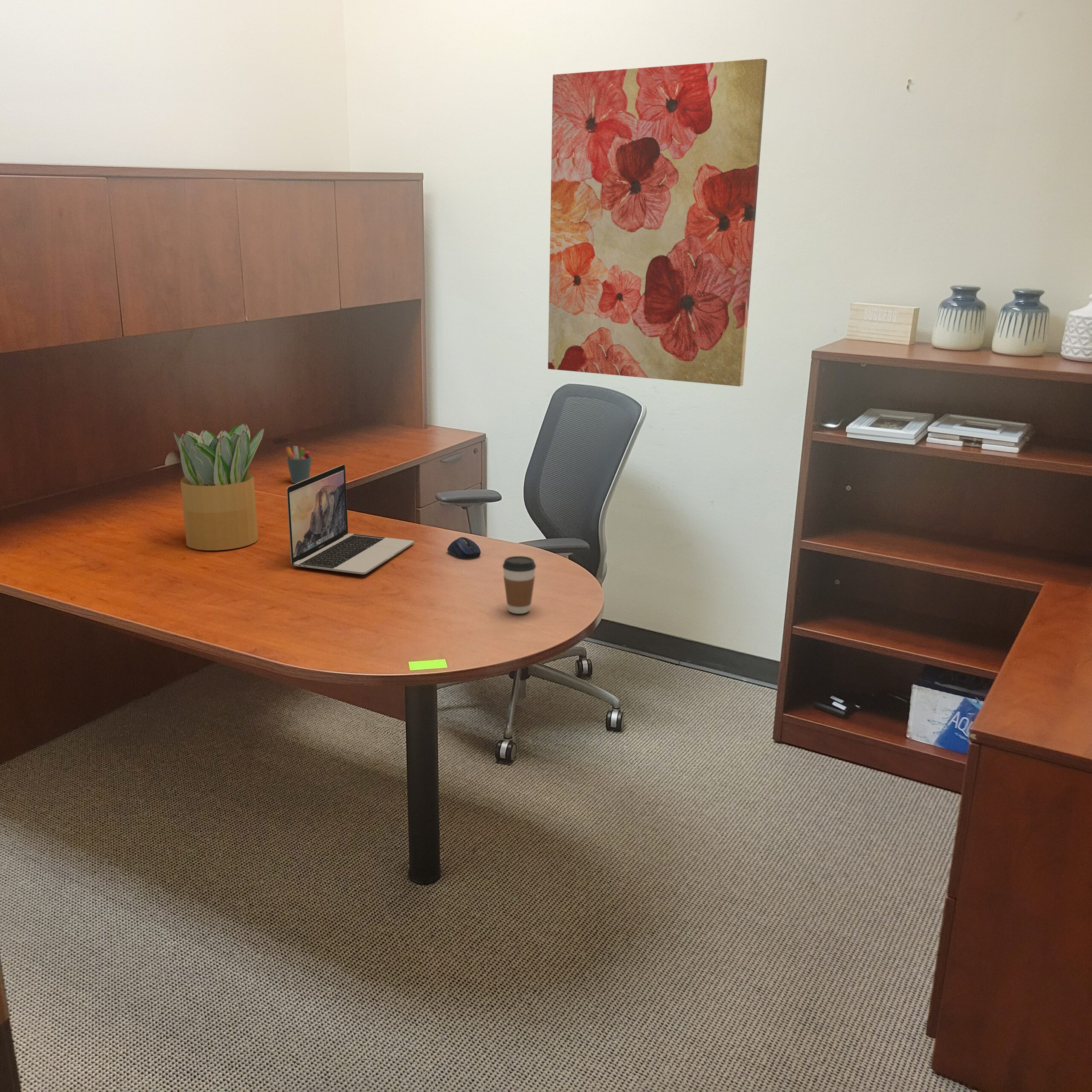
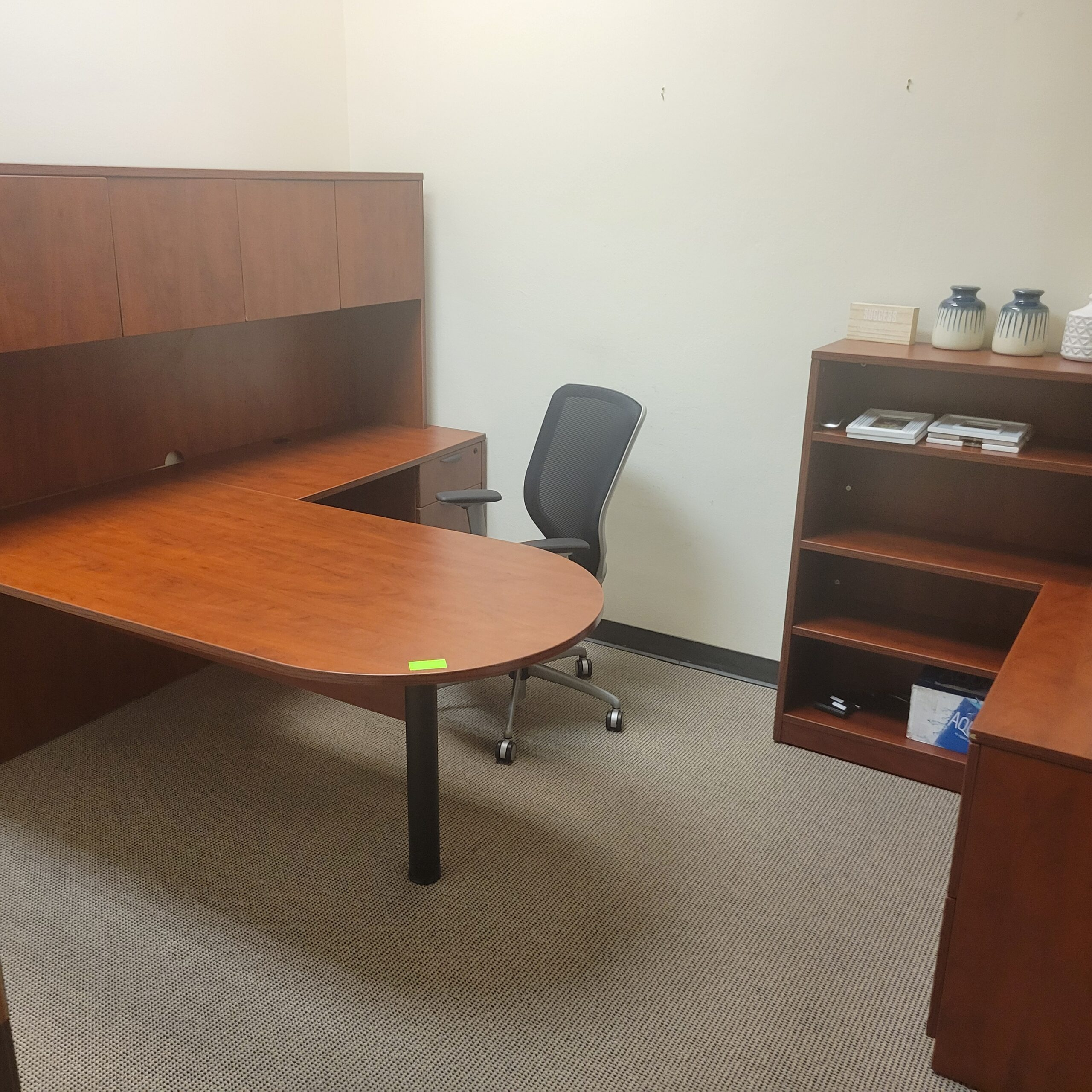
- pen holder [285,446,312,484]
- potted plant [173,423,264,551]
- coffee cup [502,556,537,614]
- wall art [548,58,768,387]
- laptop [286,464,414,575]
- computer mouse [447,537,481,558]
